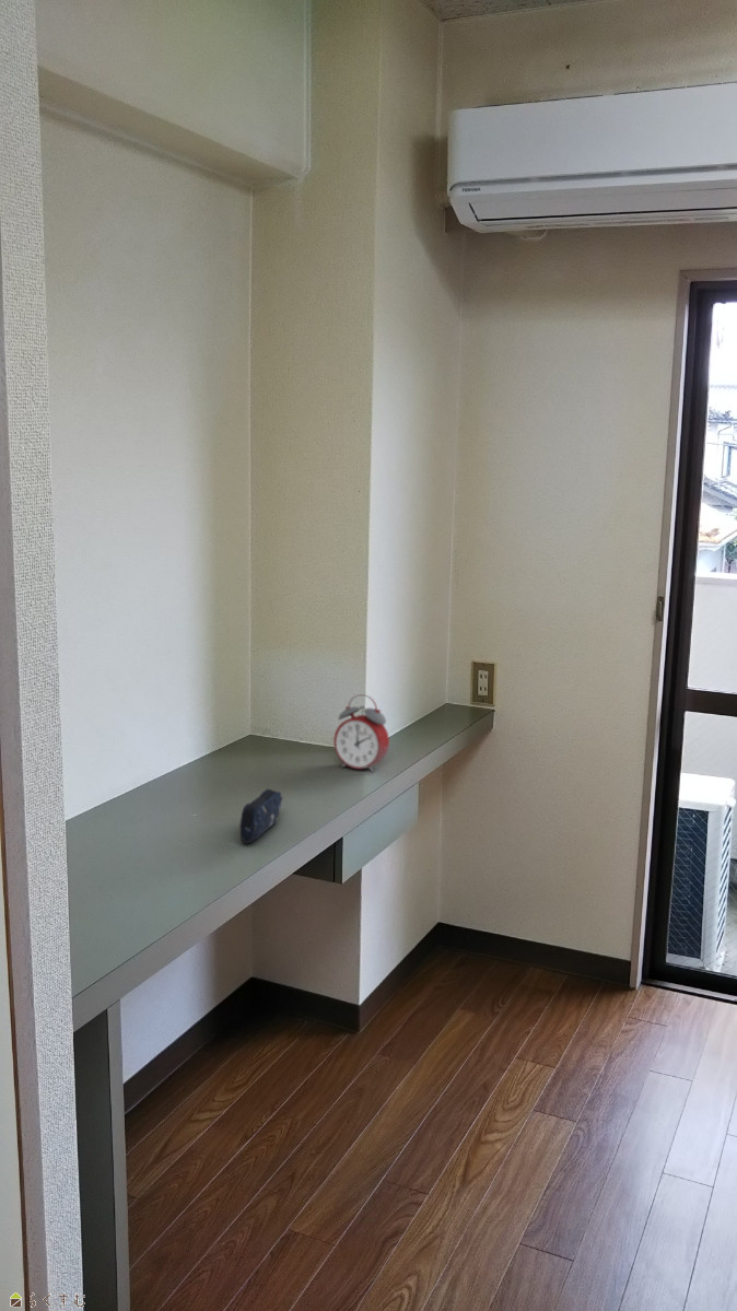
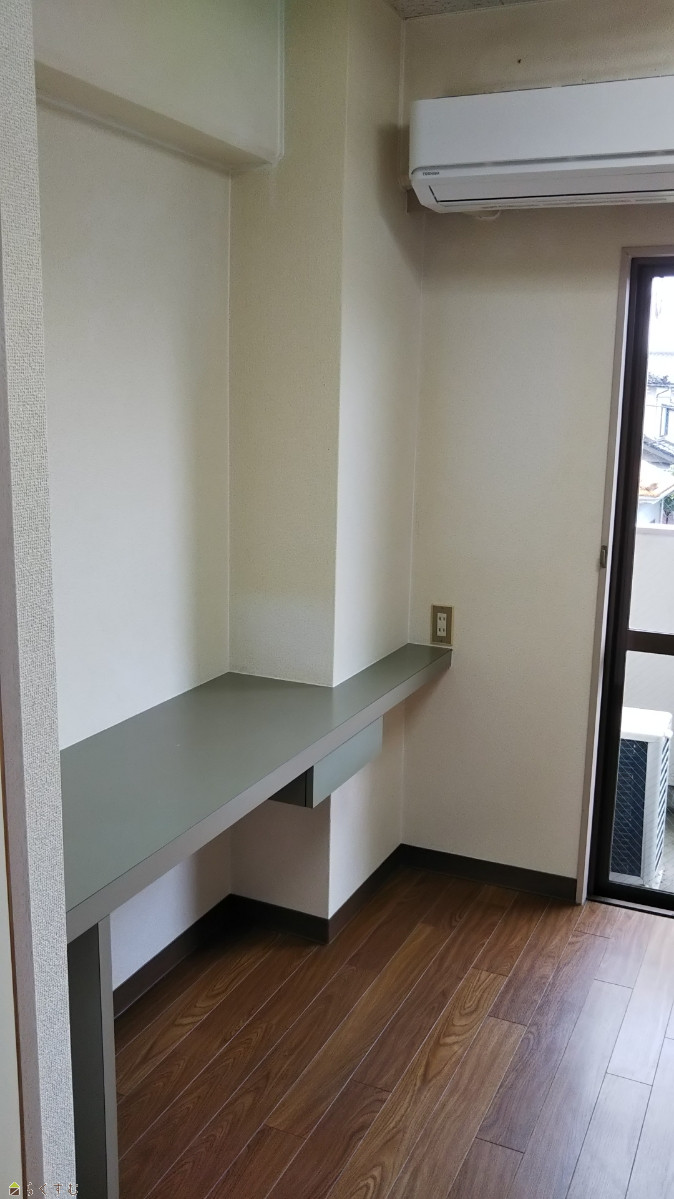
- pencil case [238,787,283,844]
- alarm clock [332,693,390,772]
